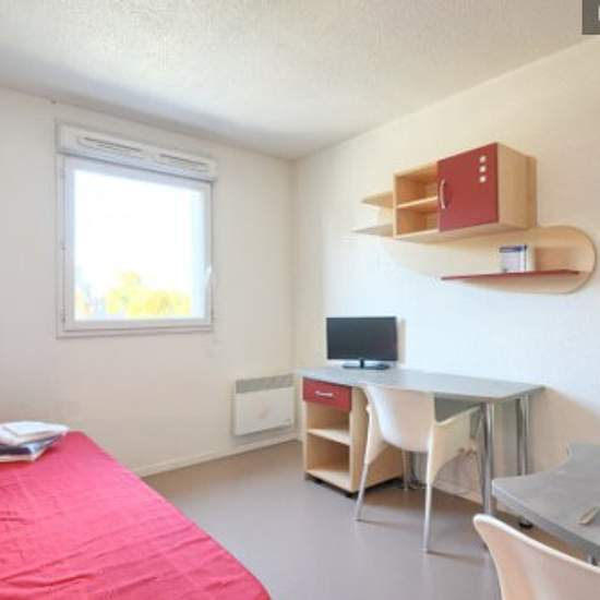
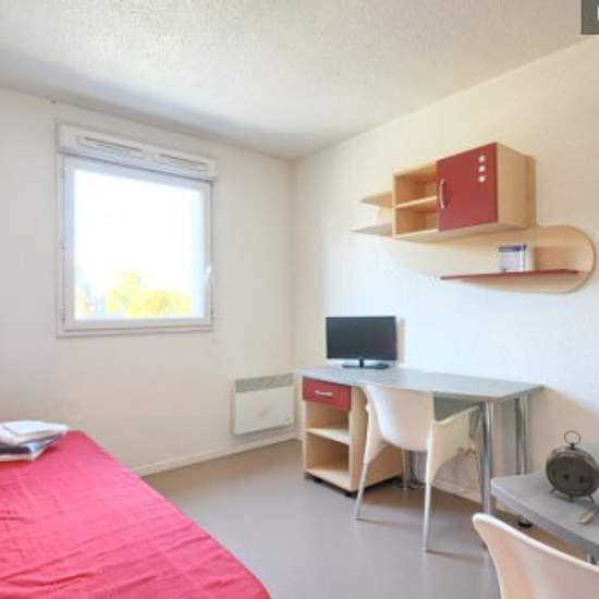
+ alarm clock [545,429,599,504]
